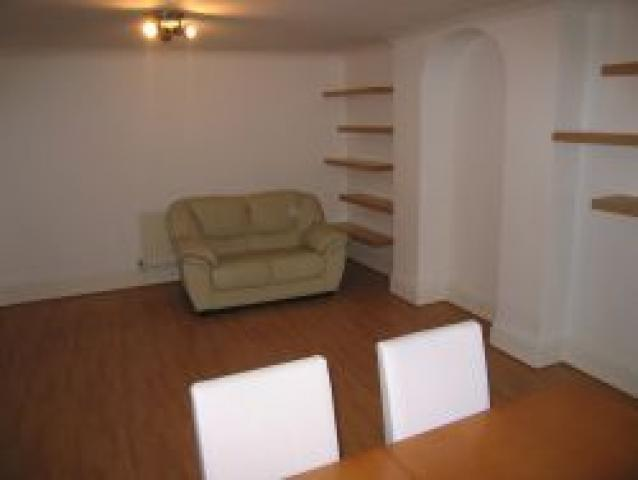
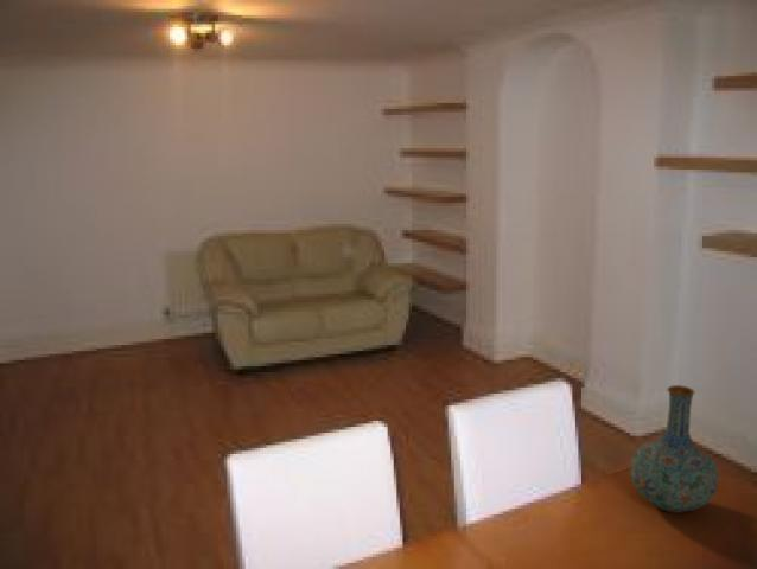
+ vase [629,384,720,514]
